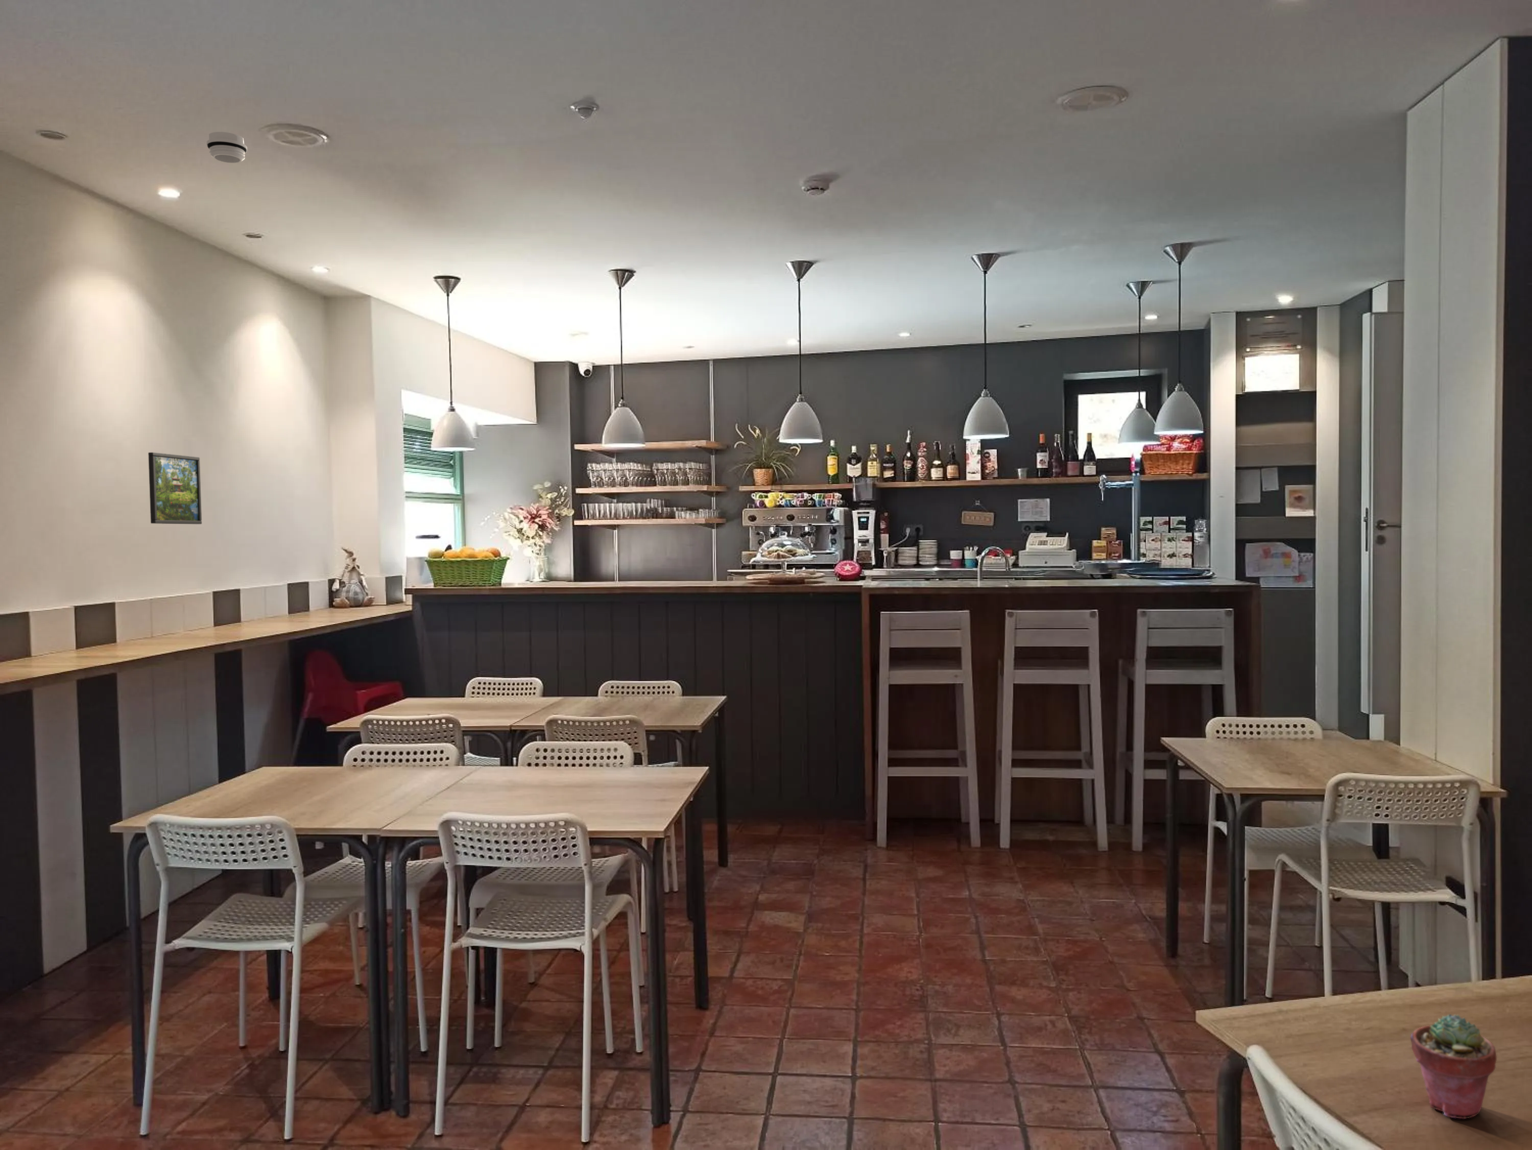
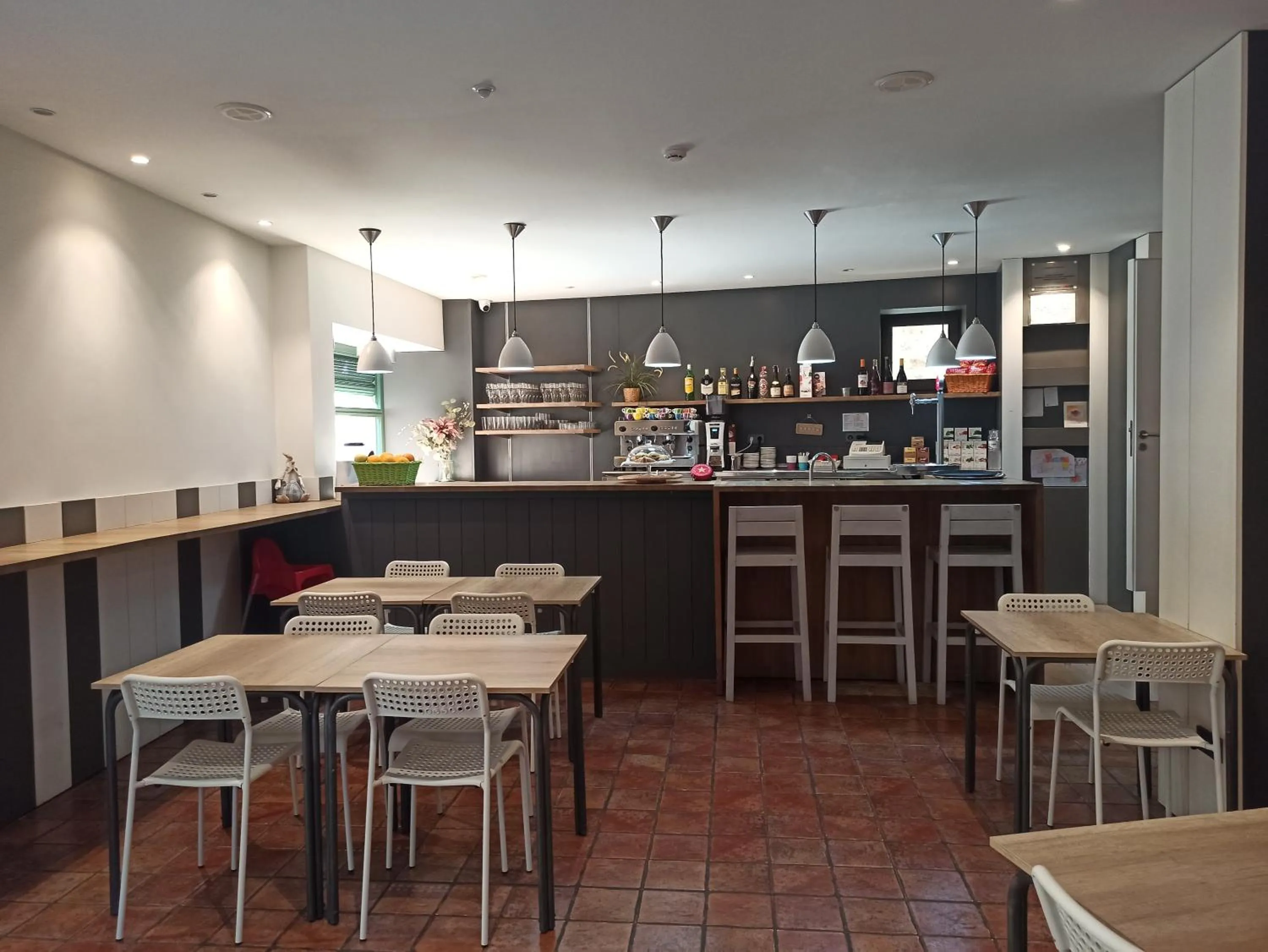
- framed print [147,452,202,525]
- smoke detector [207,132,248,164]
- potted succulent [1410,1013,1497,1120]
